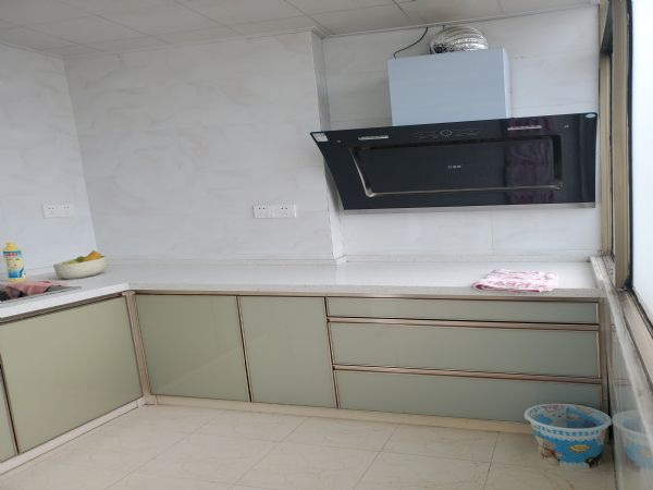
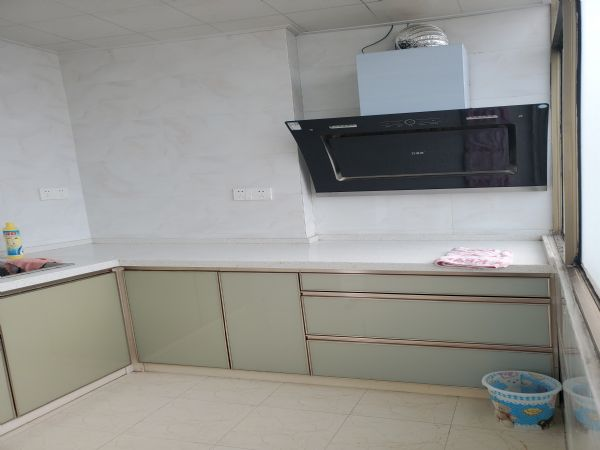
- fruit bowl [52,249,109,281]
